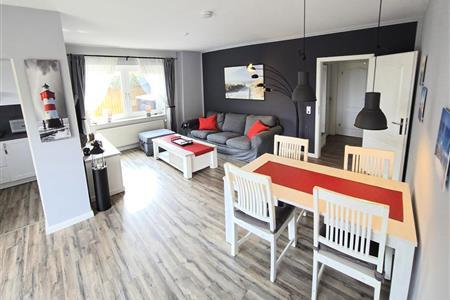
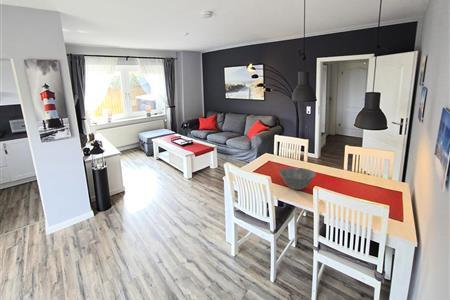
+ bowl [278,167,317,191]
